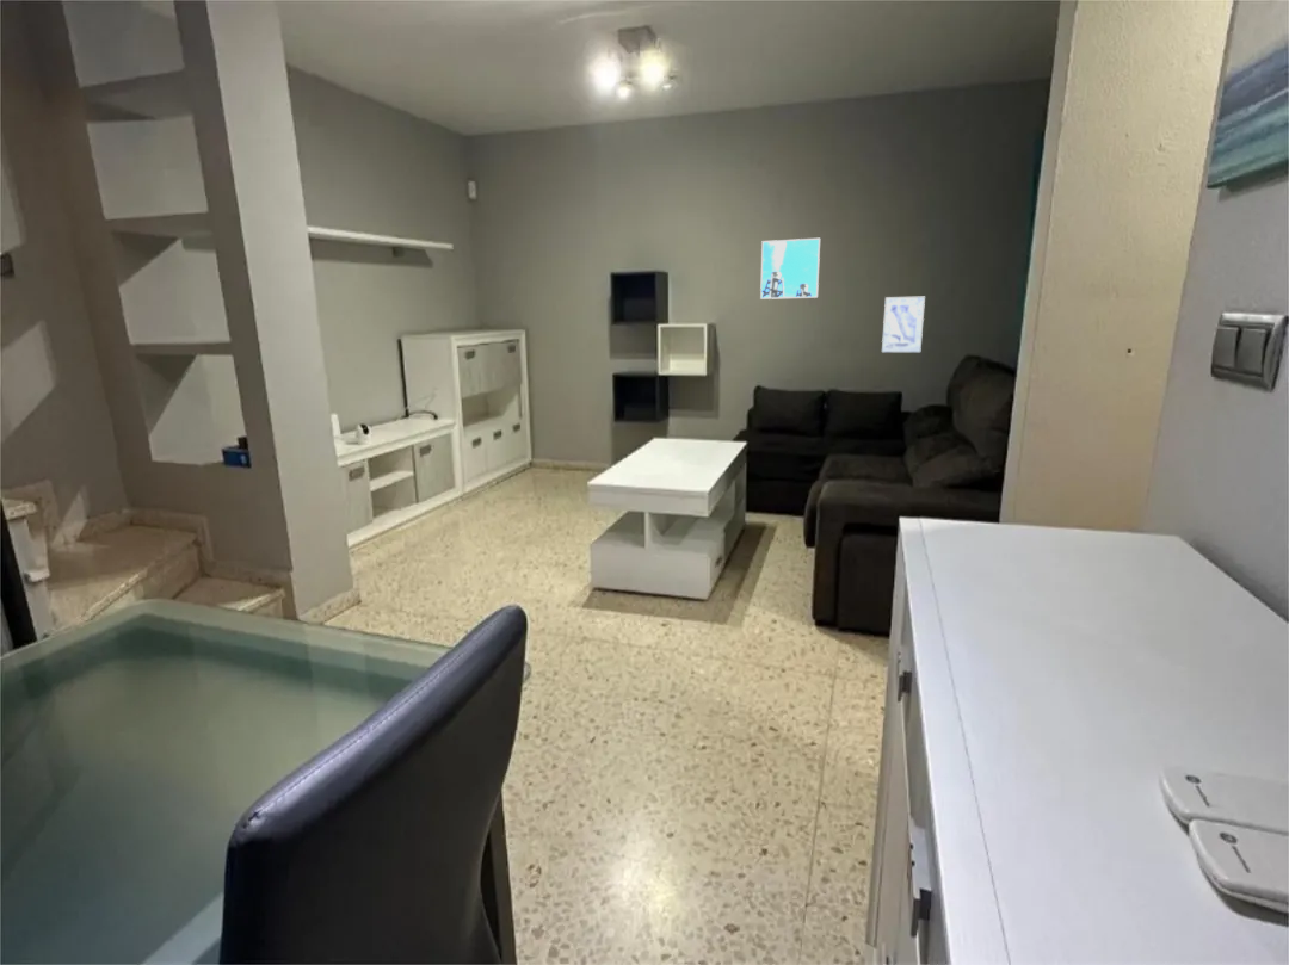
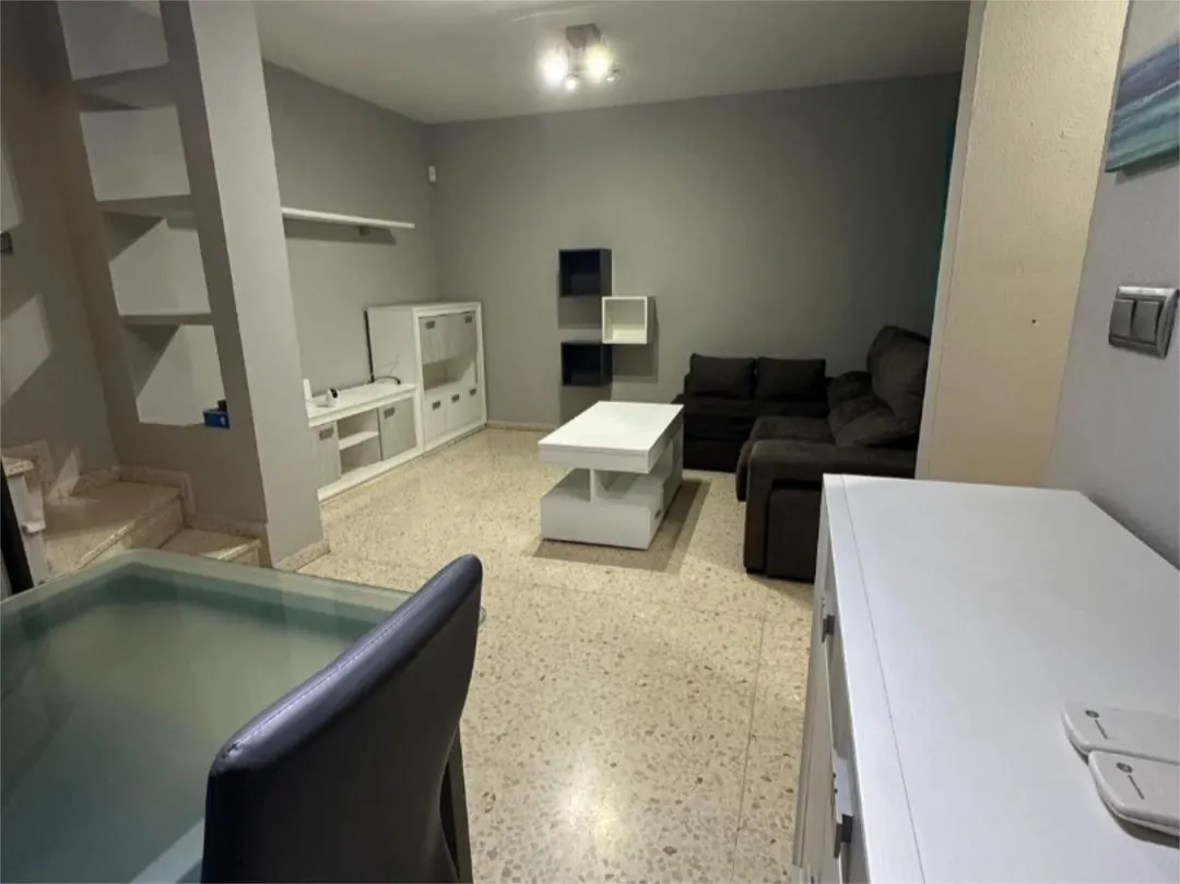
- wall art [881,296,926,353]
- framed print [759,237,821,301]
